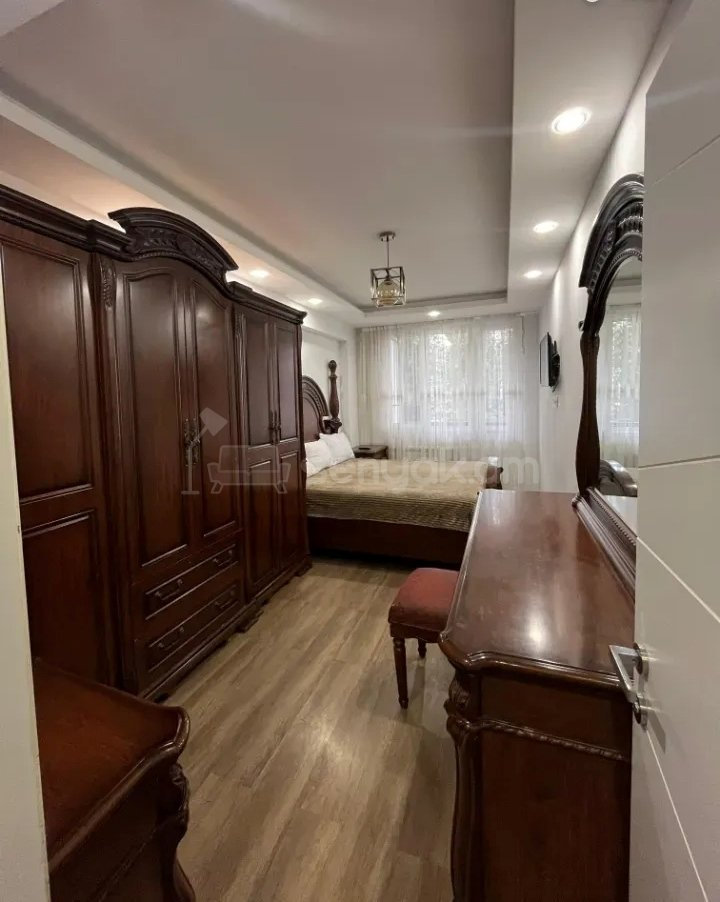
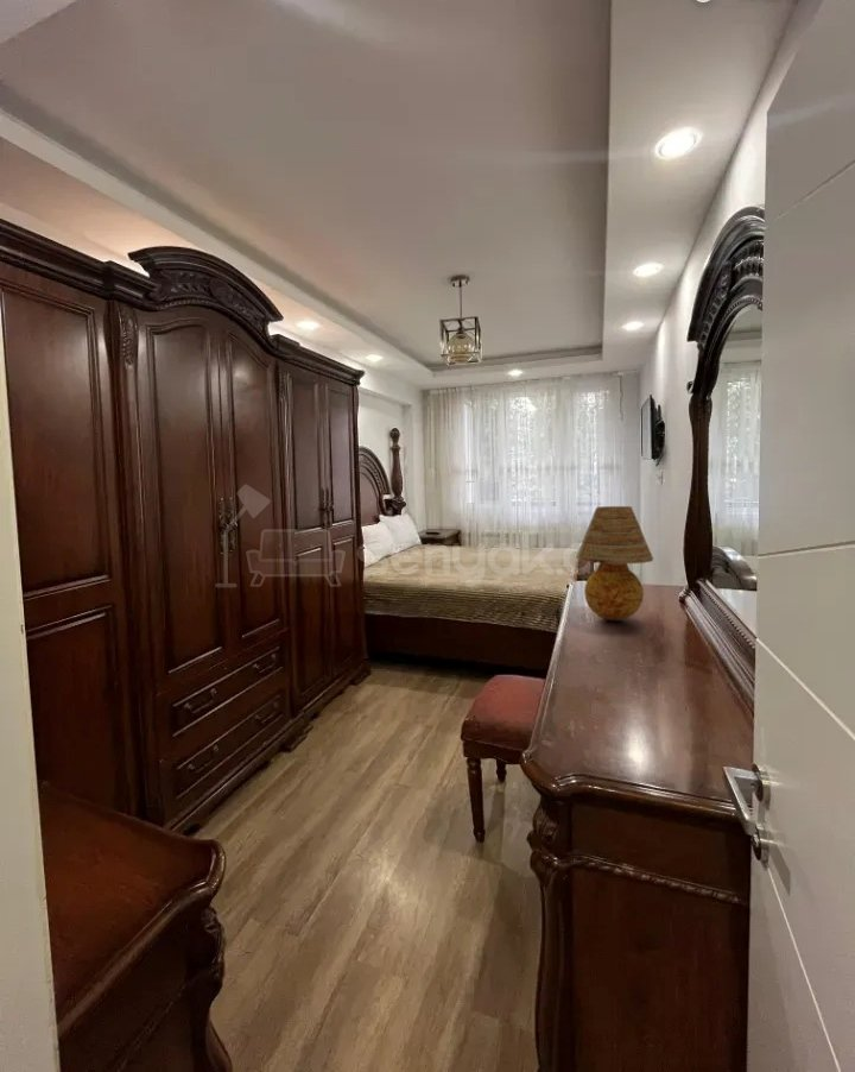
+ table lamp [575,505,654,622]
